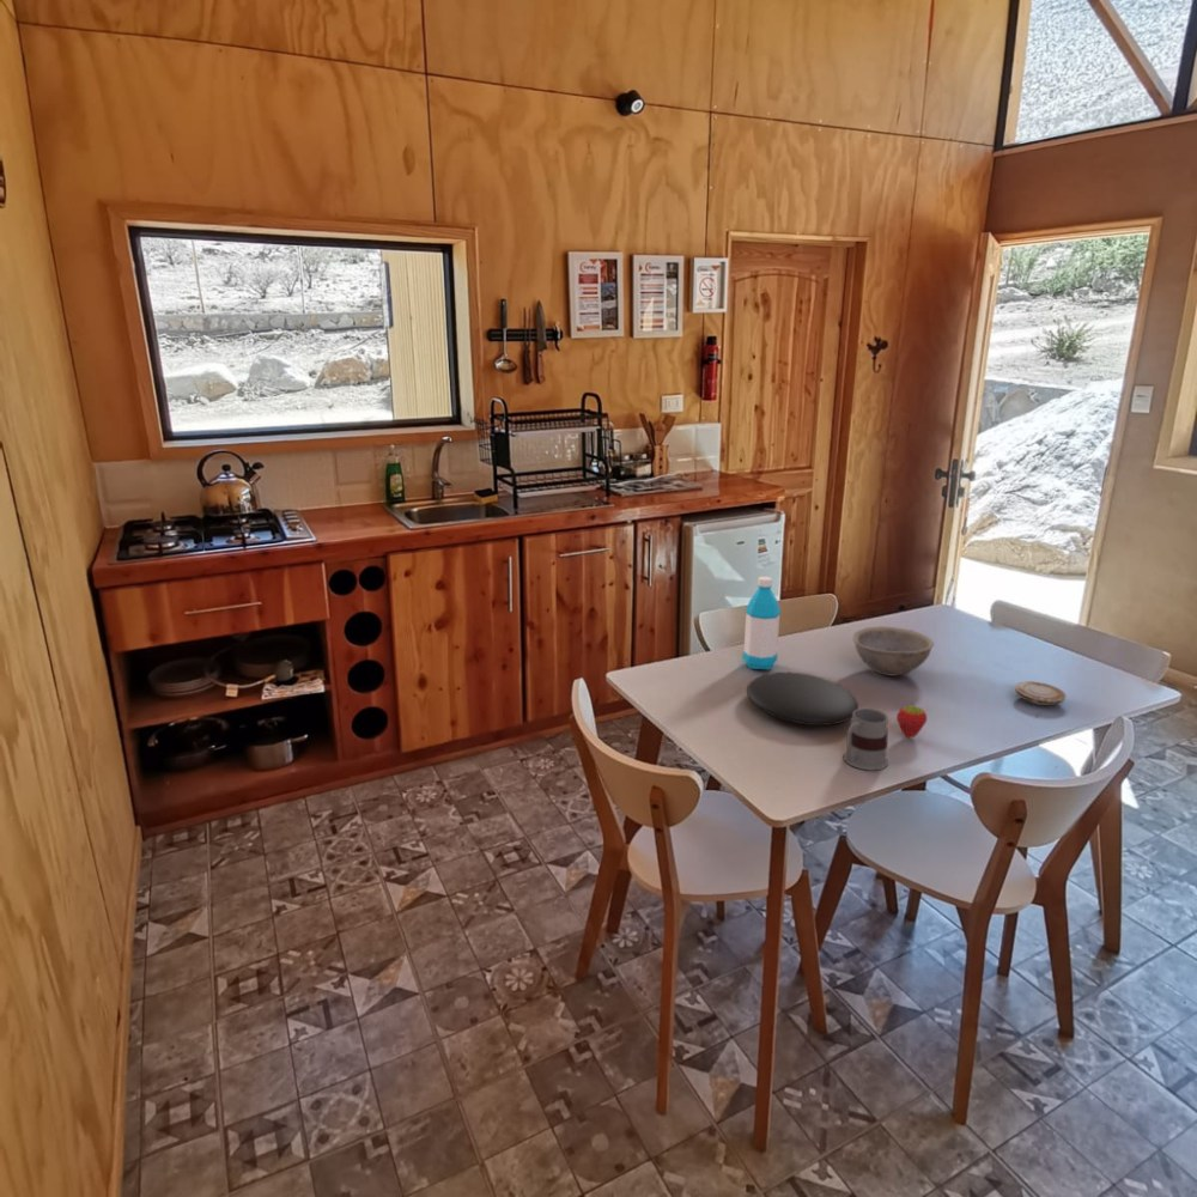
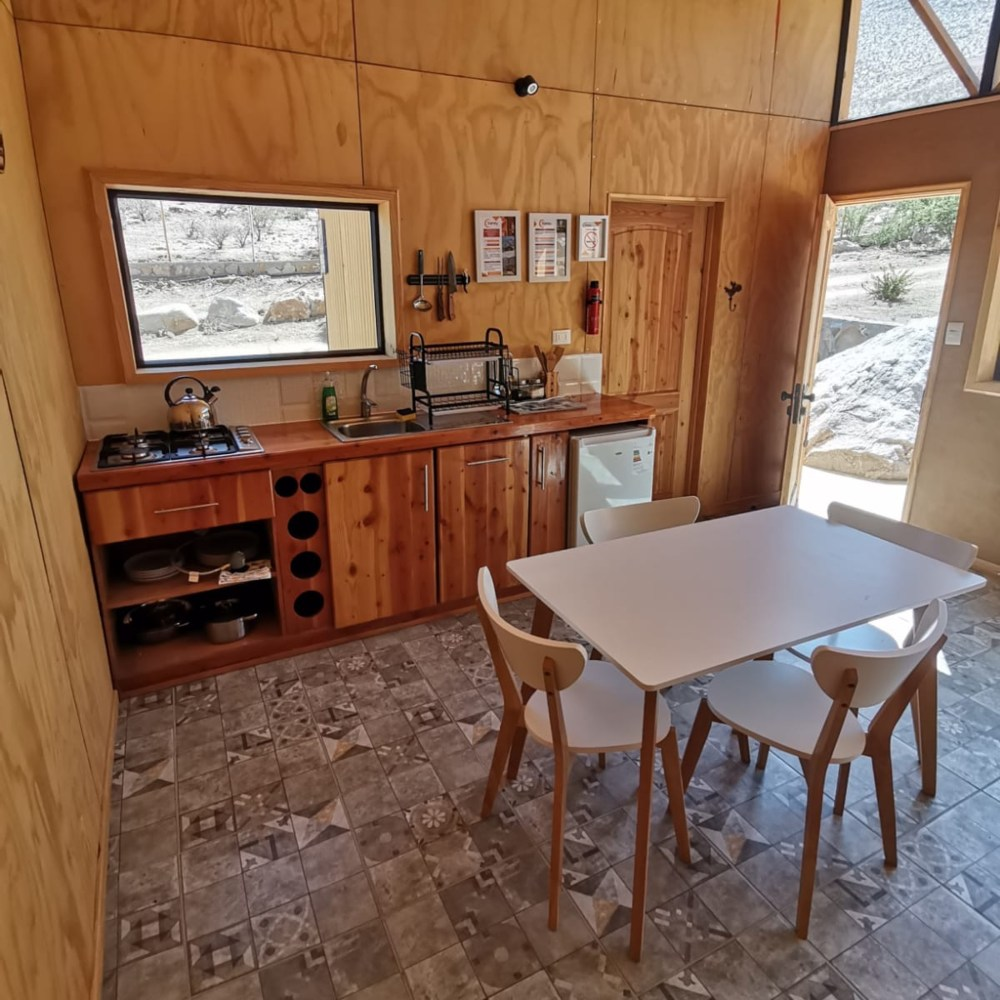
- bowl [852,625,935,678]
- water bottle [742,576,782,672]
- plate [1014,680,1068,706]
- fruit [895,704,928,739]
- plate [746,672,859,727]
- mug [843,707,889,771]
